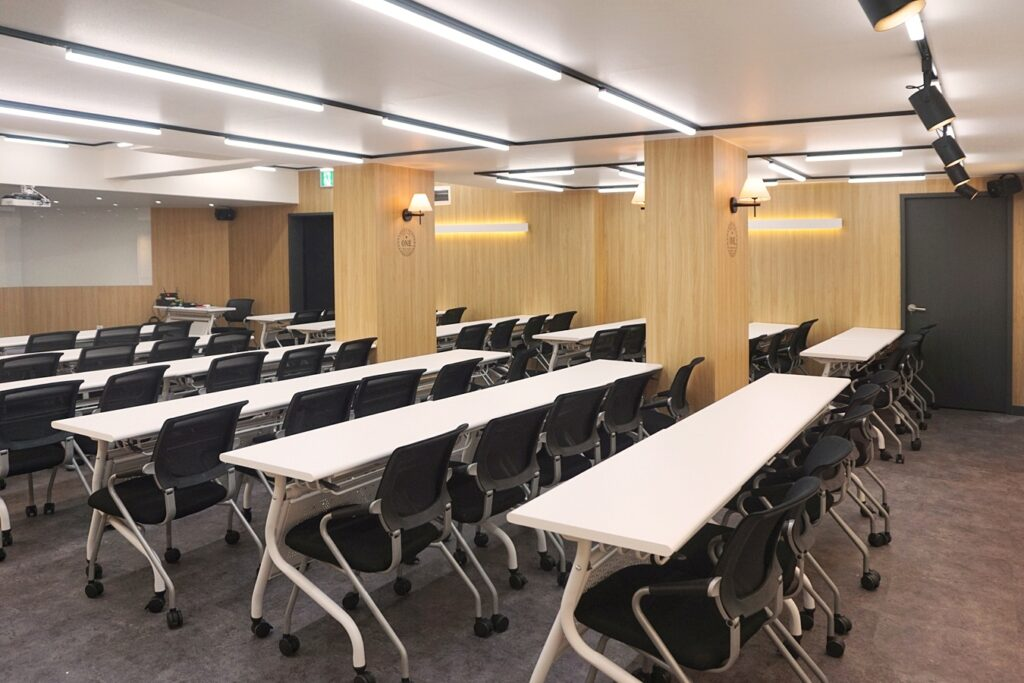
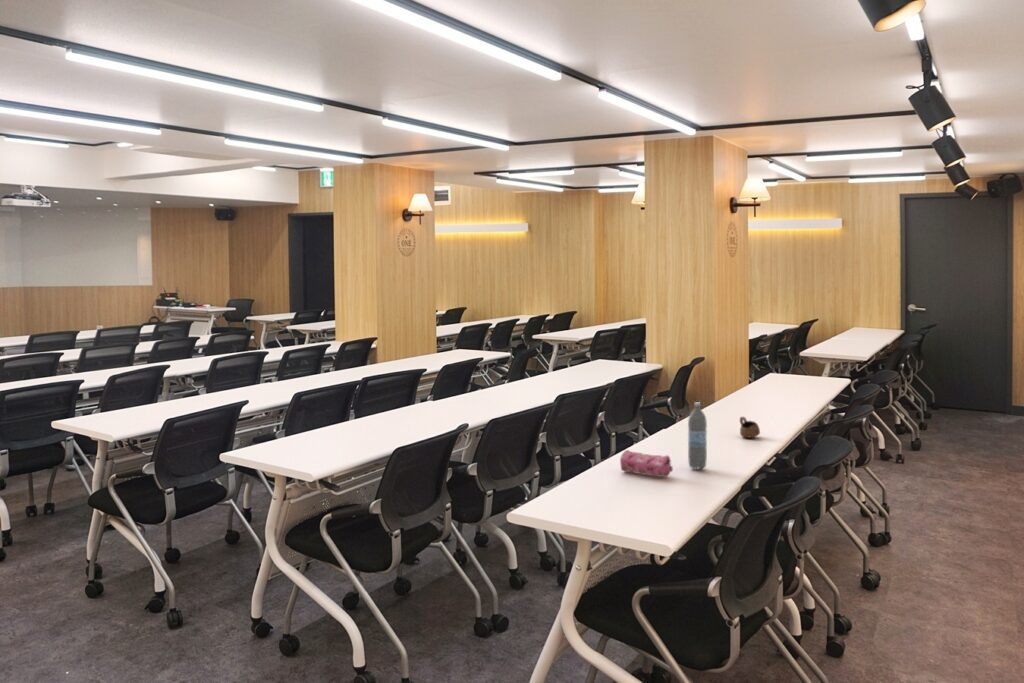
+ water bottle [687,401,708,470]
+ cup [739,416,761,439]
+ pencil case [619,449,674,478]
